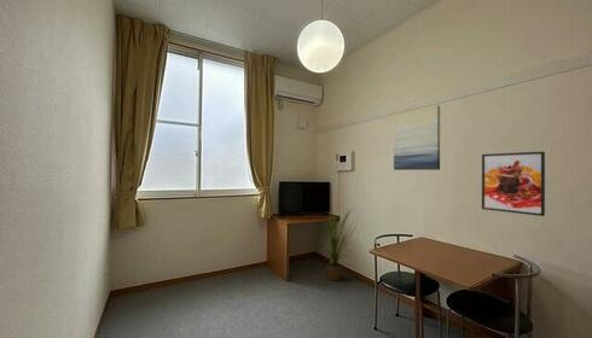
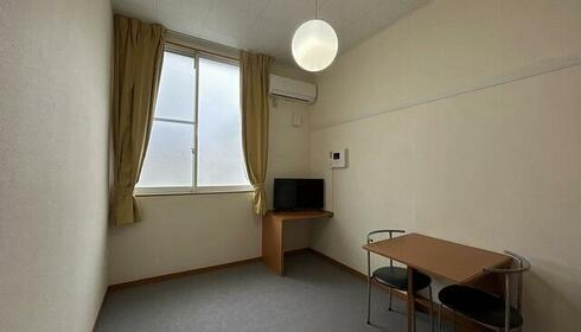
- wall art [393,104,441,171]
- house plant [324,209,358,281]
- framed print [481,151,546,217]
